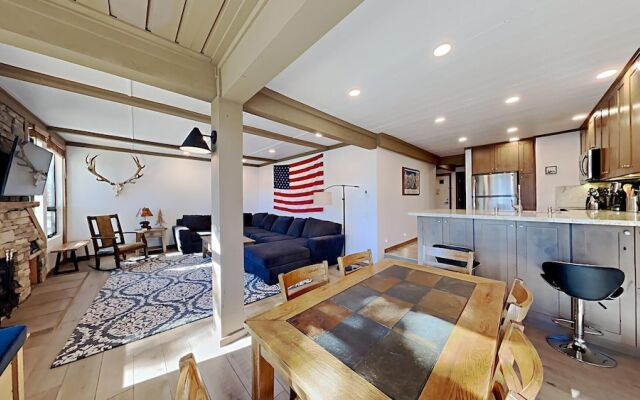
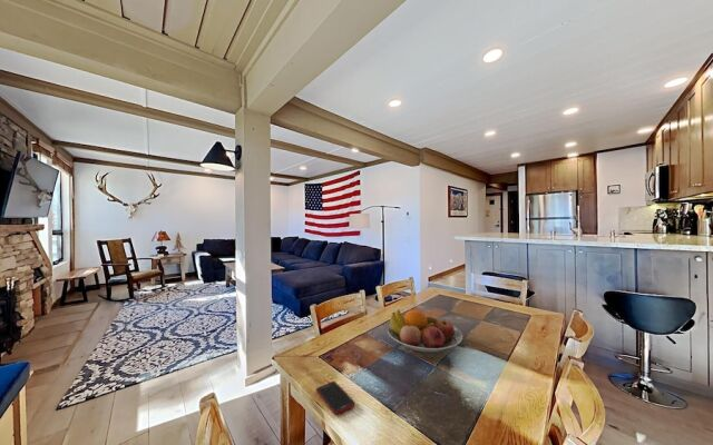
+ fruit bowl [387,309,463,354]
+ cell phone [315,380,355,416]
